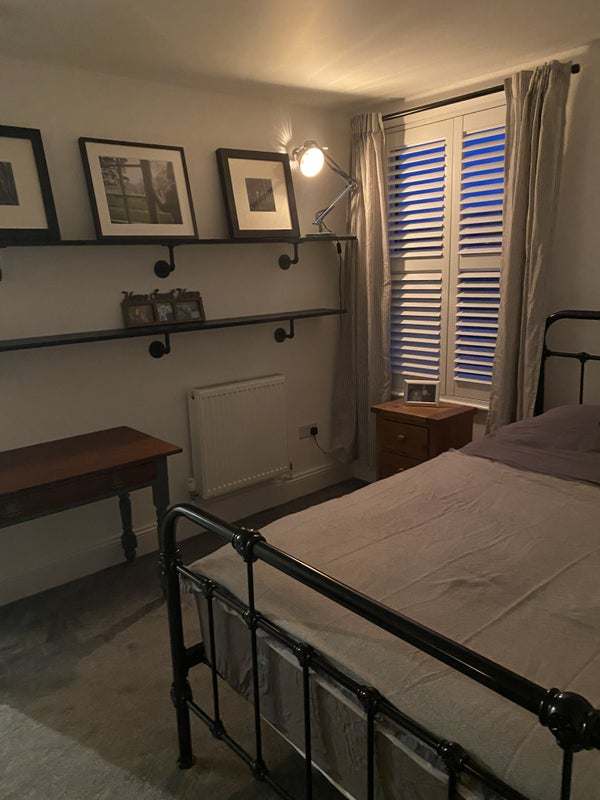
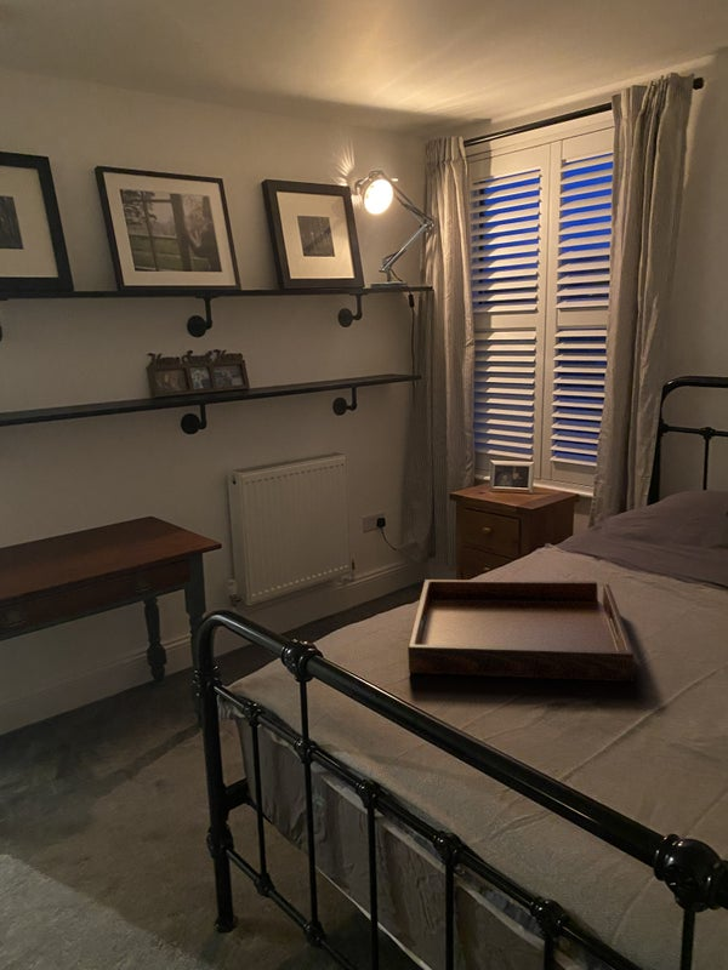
+ serving tray [406,578,636,683]
